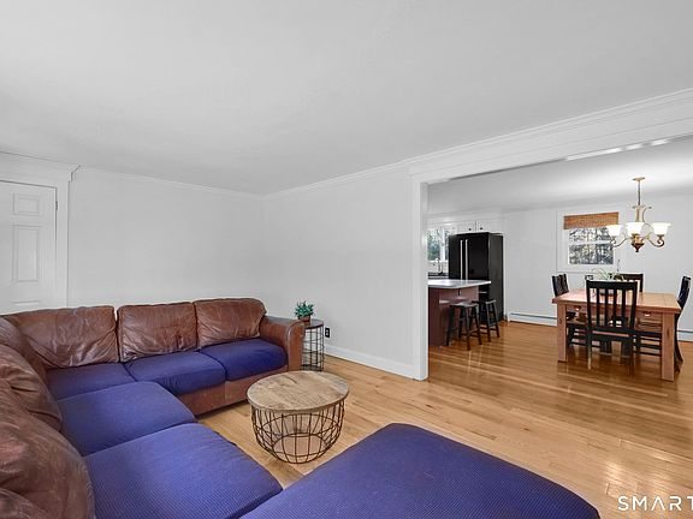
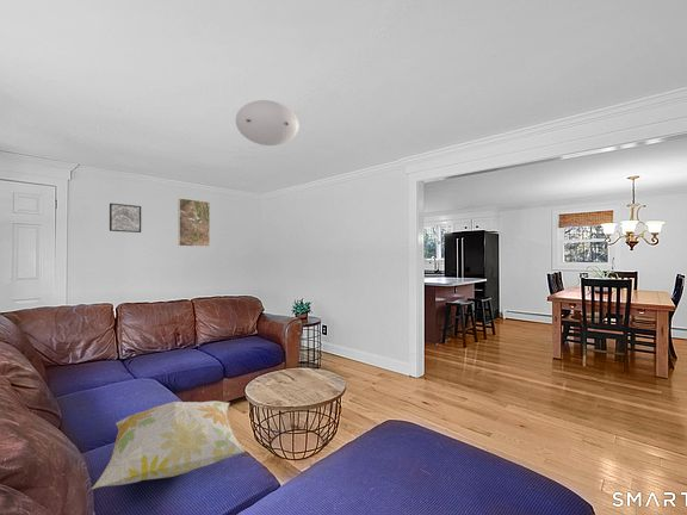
+ decorative pillow [91,399,246,490]
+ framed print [177,197,211,248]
+ ceiling light [235,99,299,147]
+ wall art [109,203,142,234]
